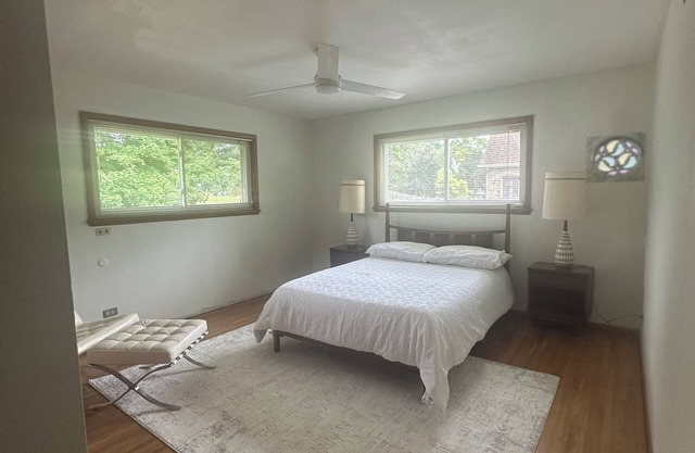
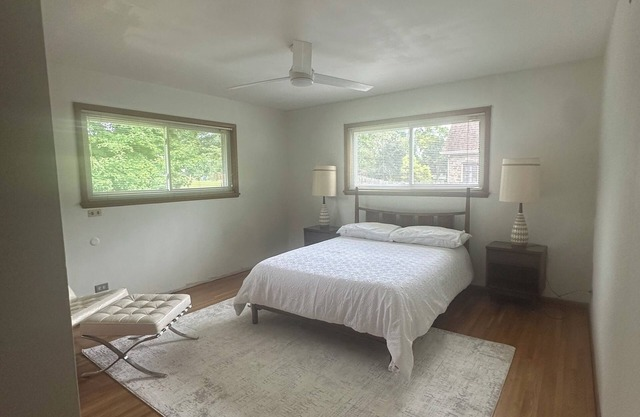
- wall ornament [584,130,647,184]
